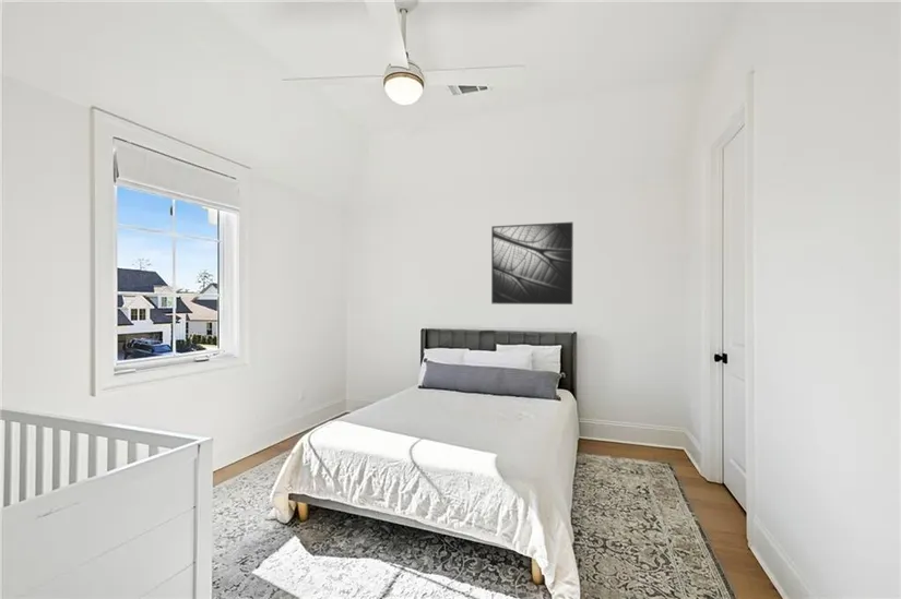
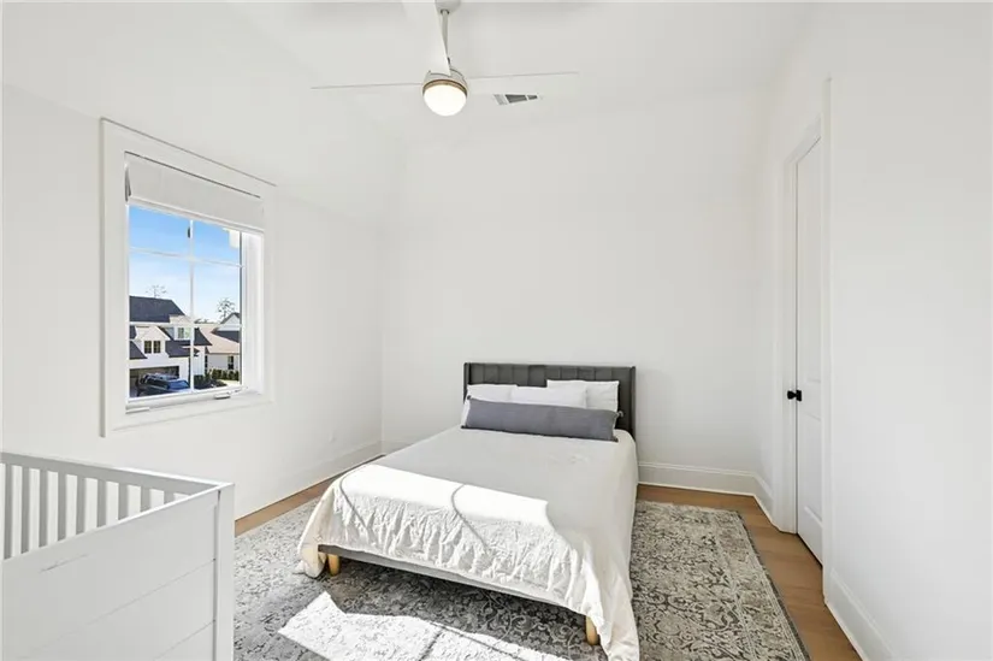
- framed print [490,221,574,306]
